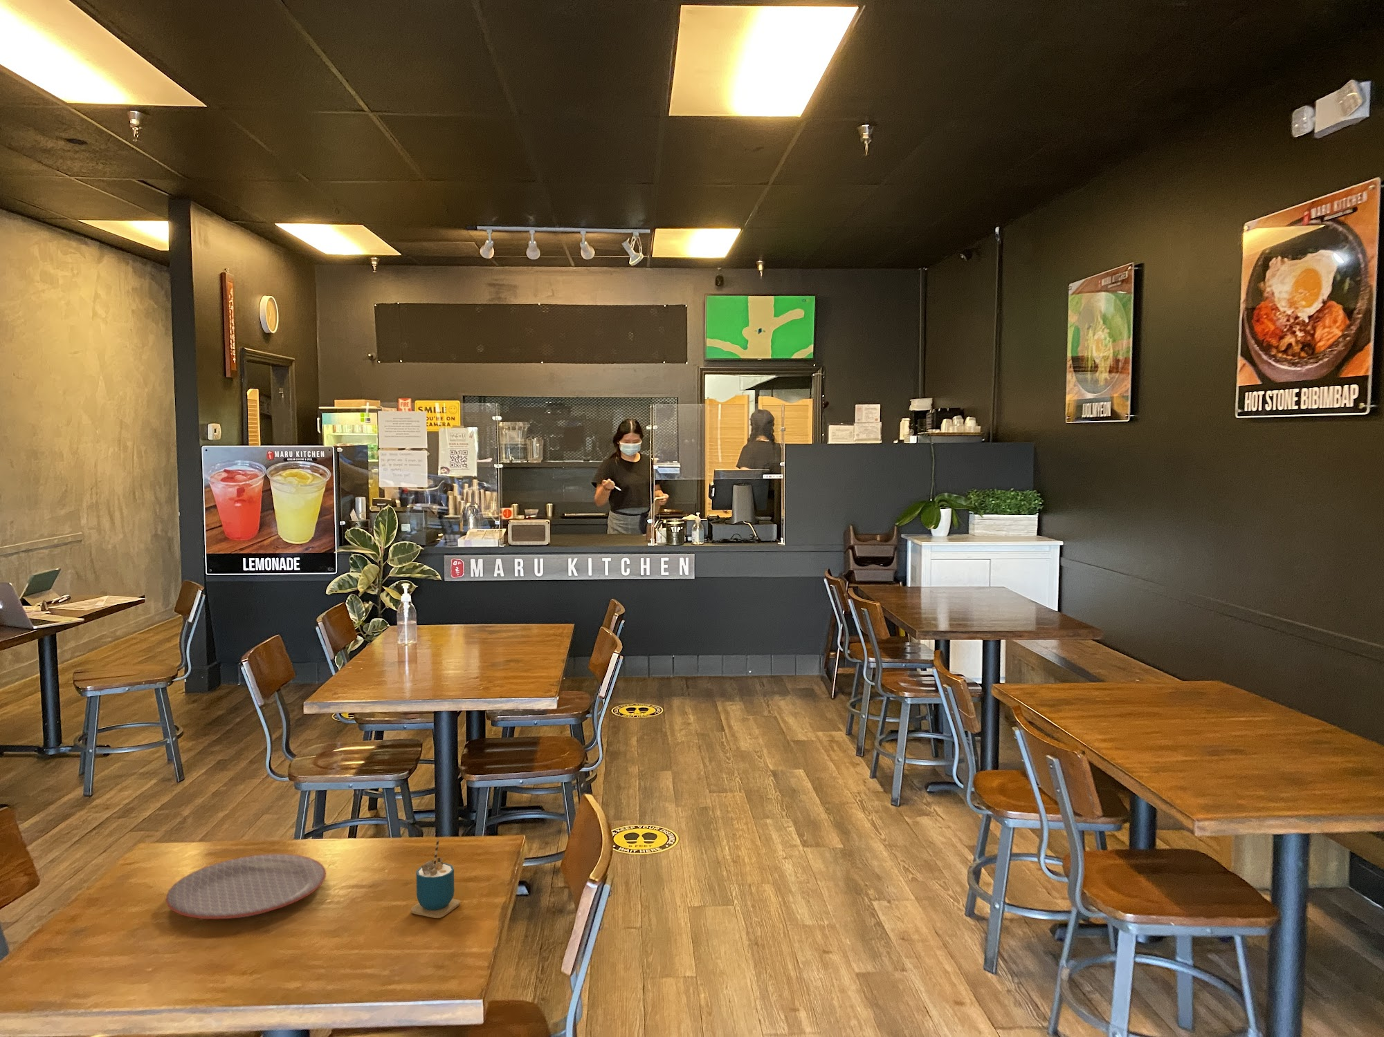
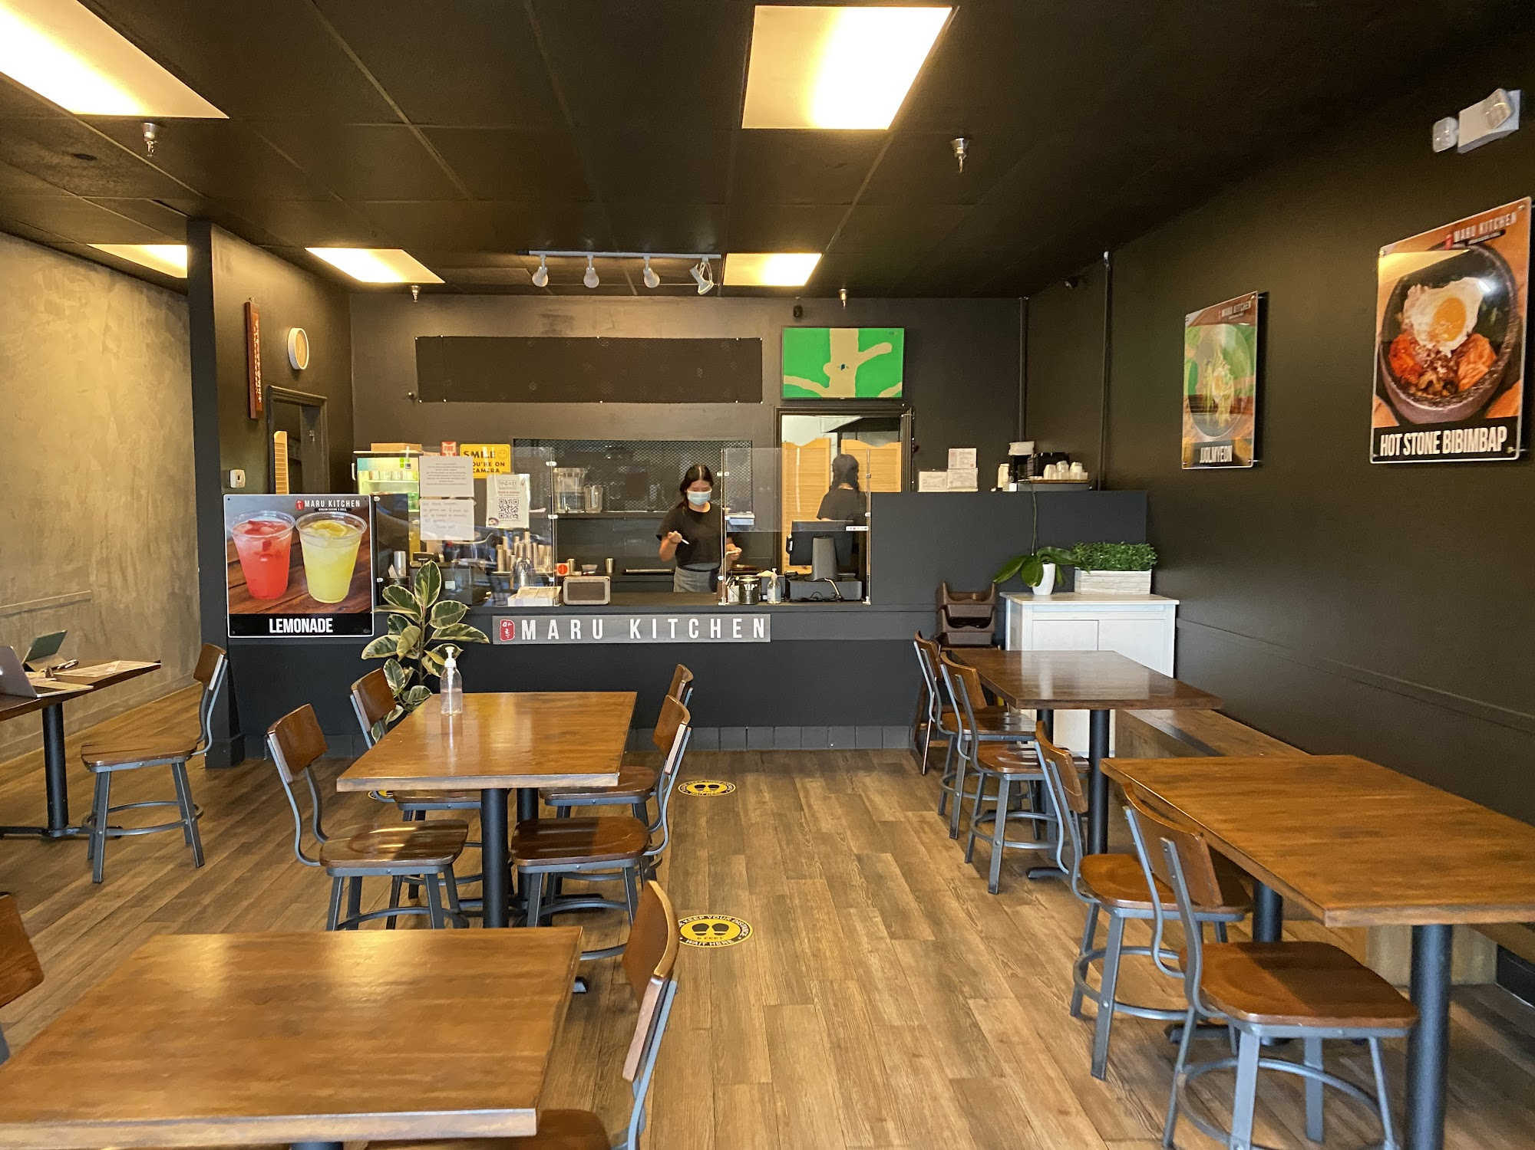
- cup [411,838,461,918]
- plate [165,853,327,919]
